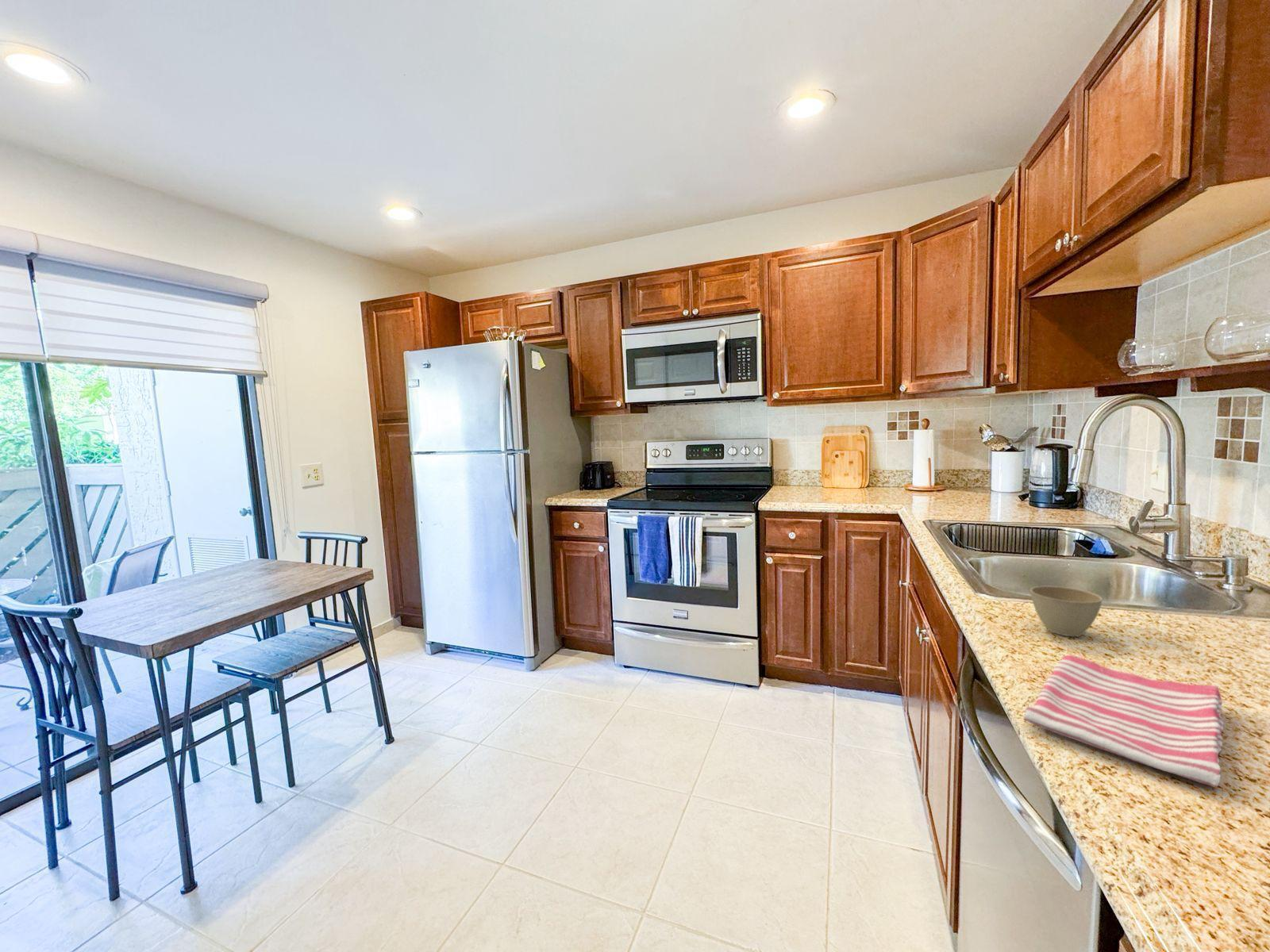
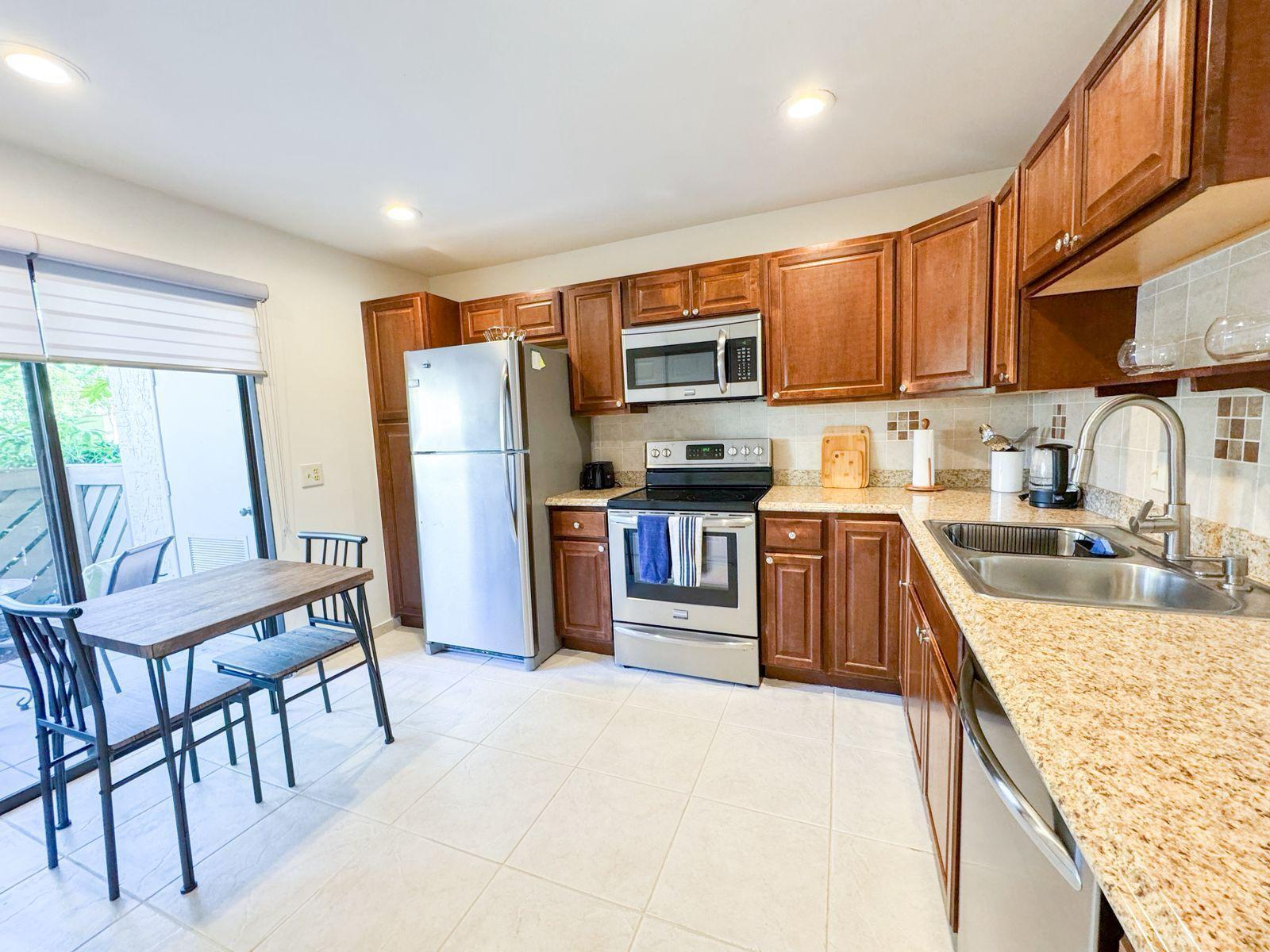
- flower pot [1029,585,1103,637]
- dish towel [1023,655,1225,789]
